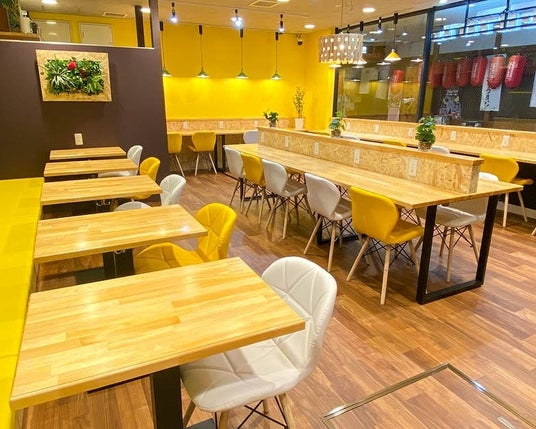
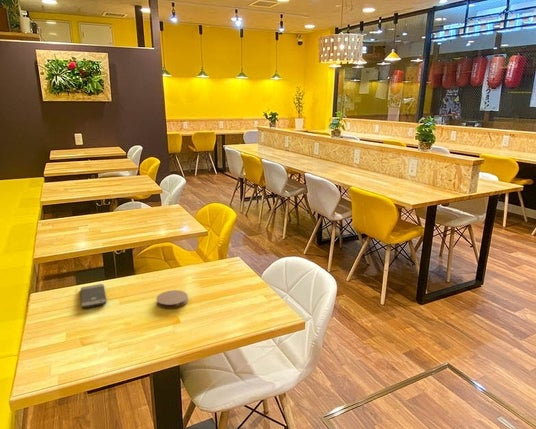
+ coaster [156,289,189,309]
+ smartphone [80,283,107,309]
